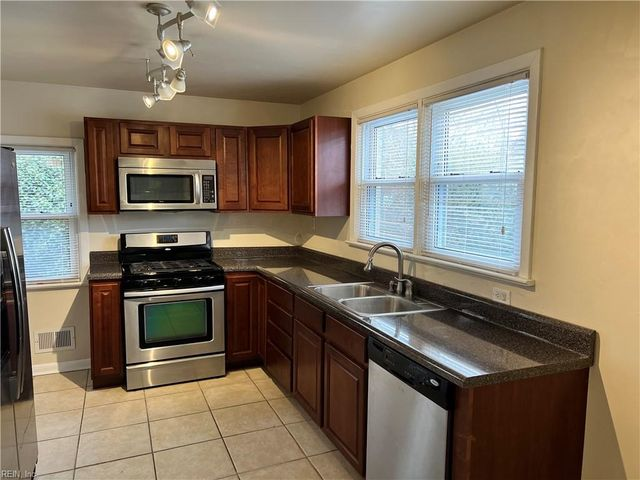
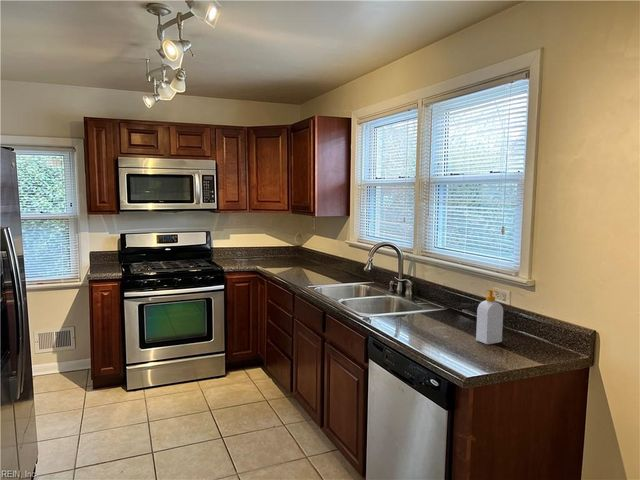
+ soap bottle [475,289,504,345]
